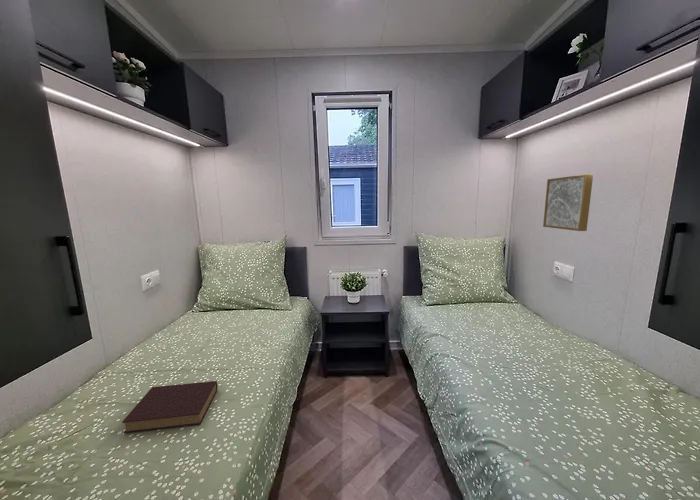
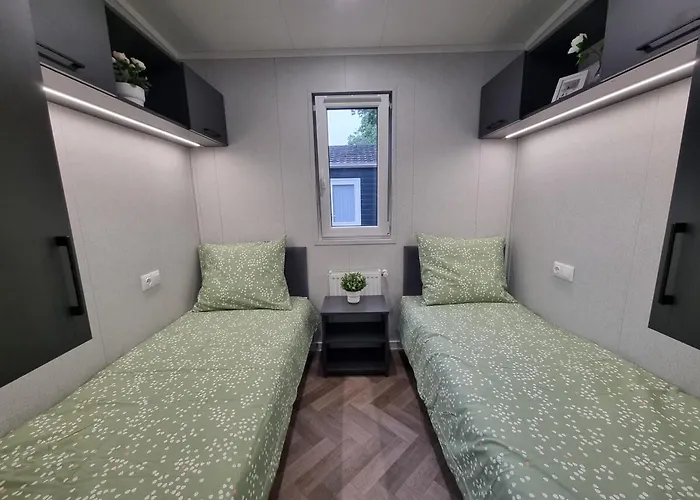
- book [121,380,218,434]
- wall art [542,173,594,232]
